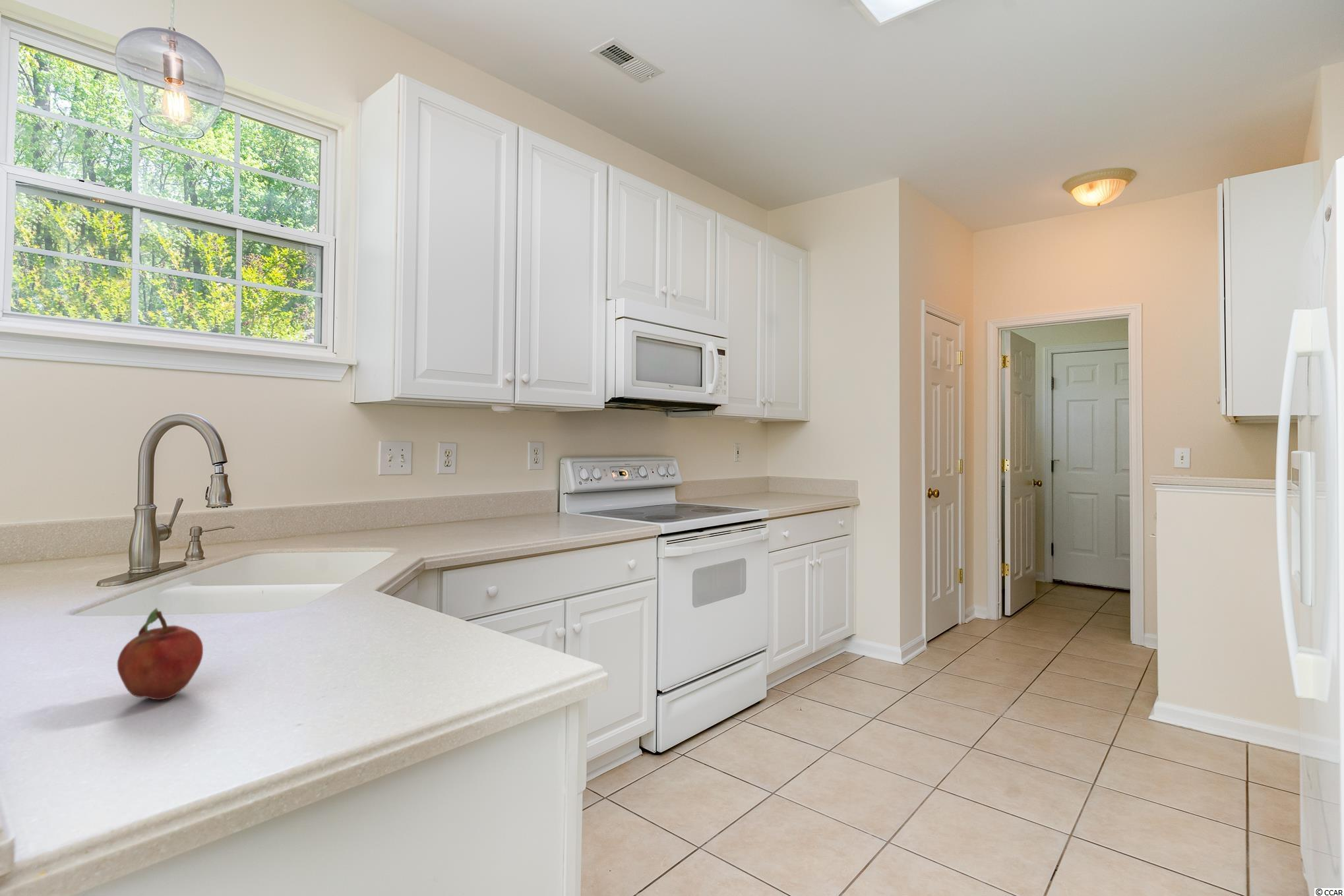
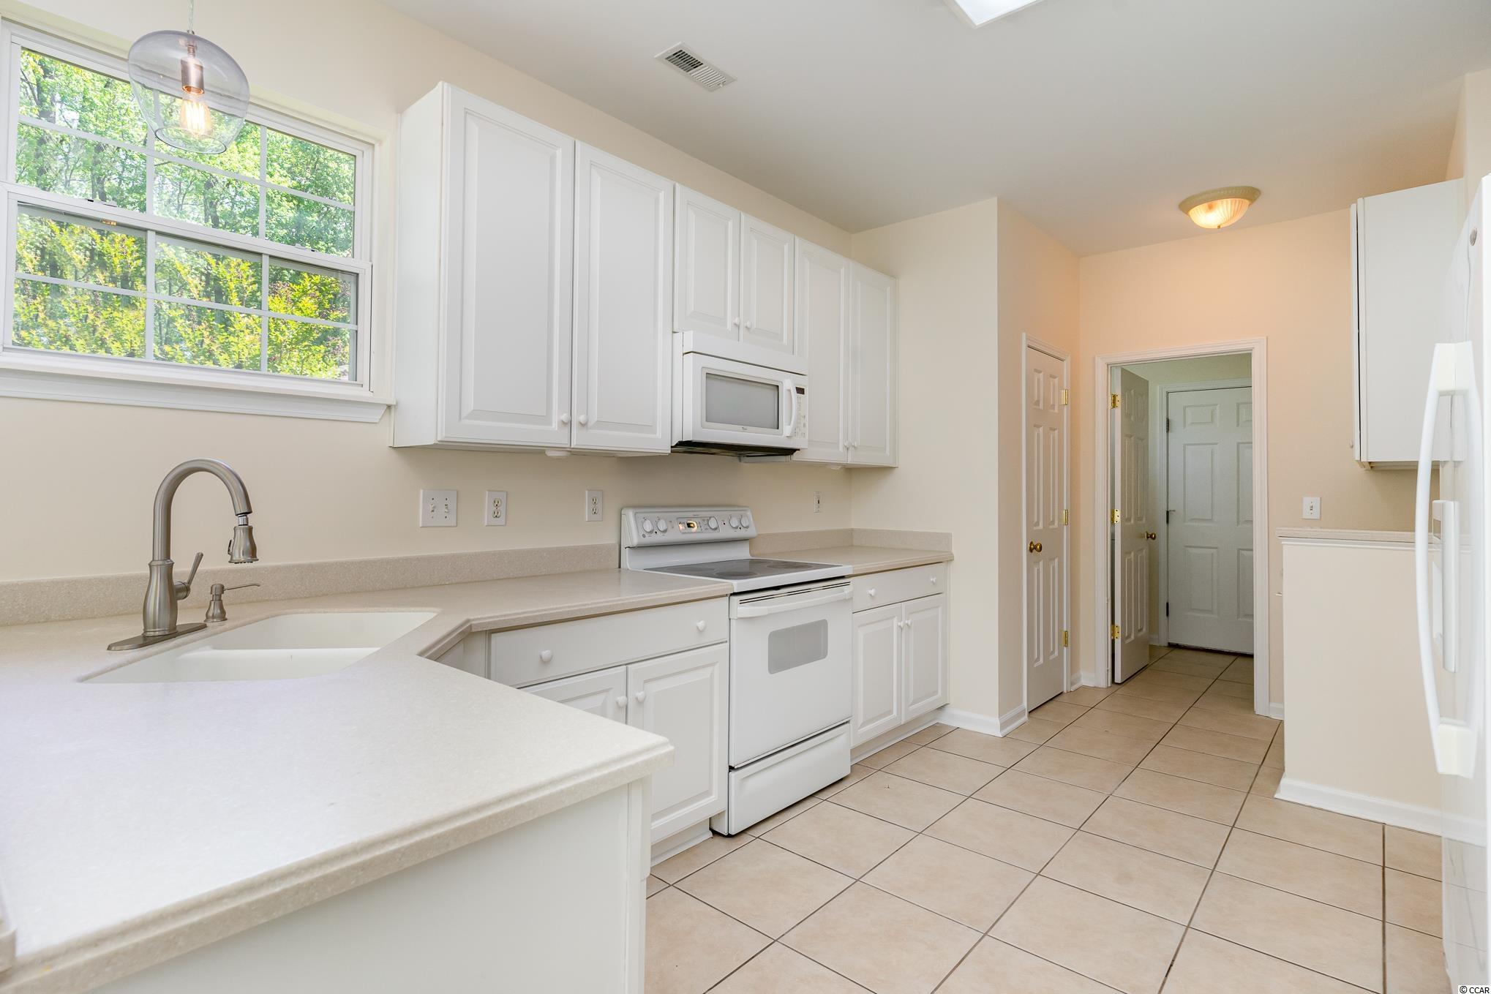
- fruit [117,607,204,701]
